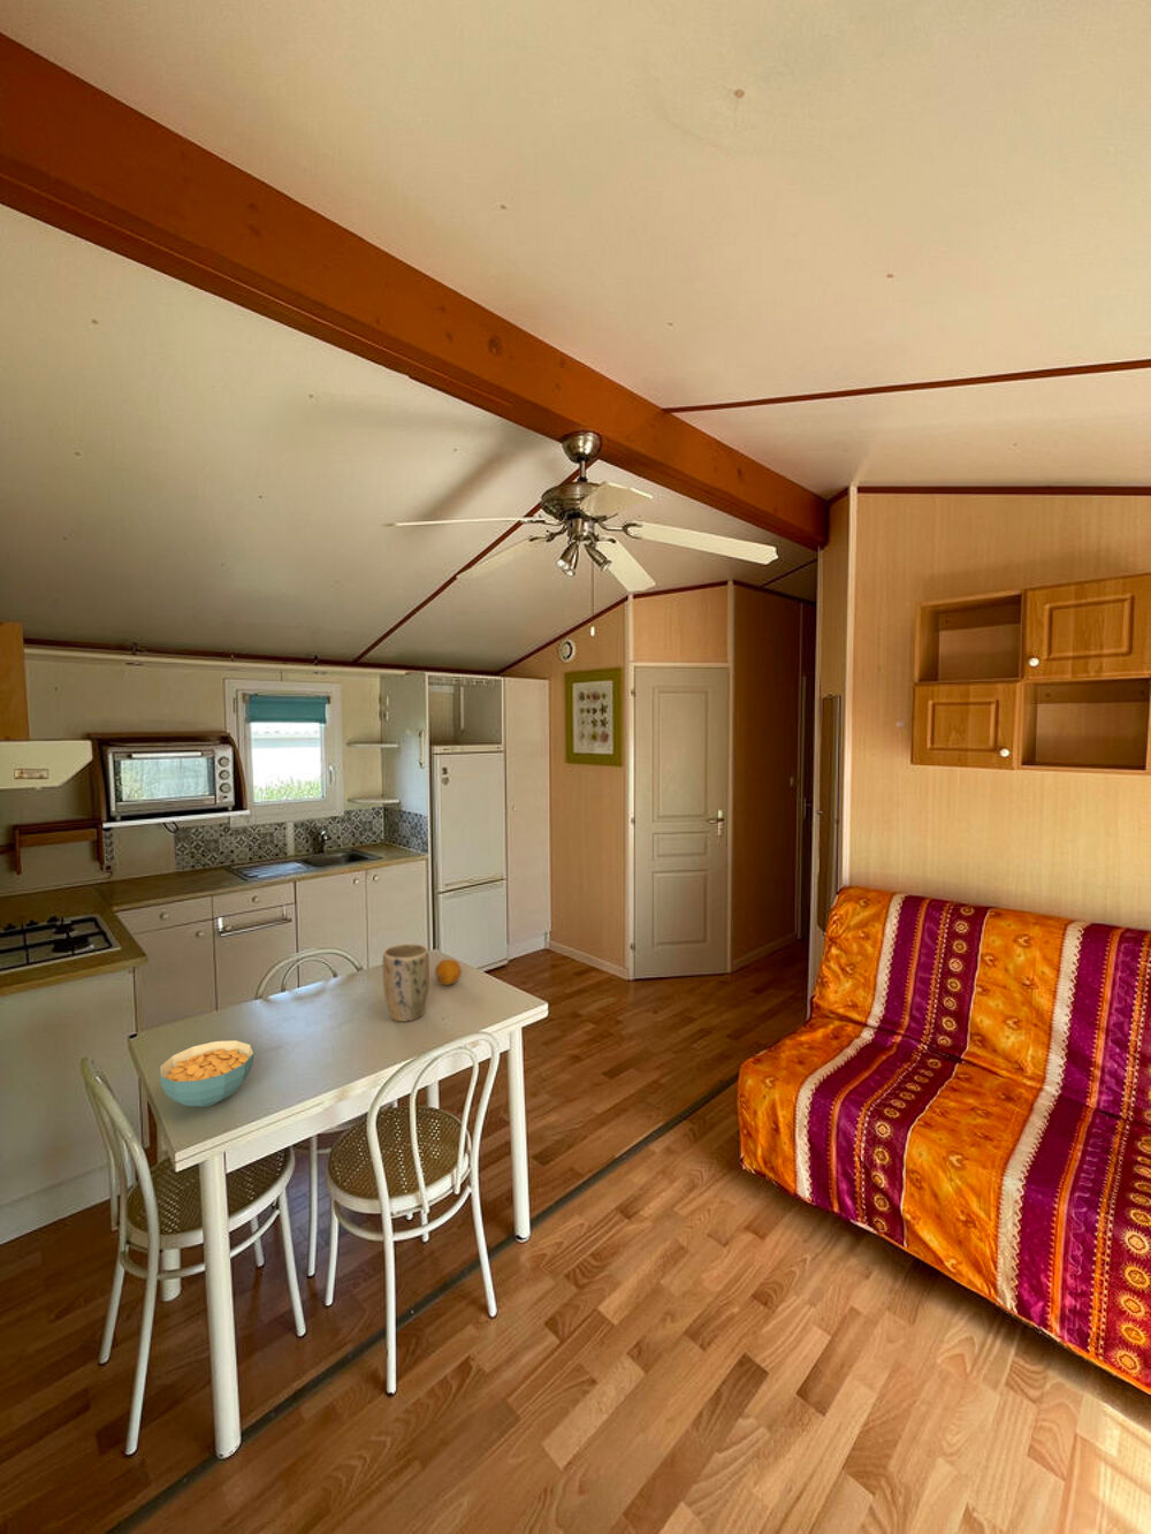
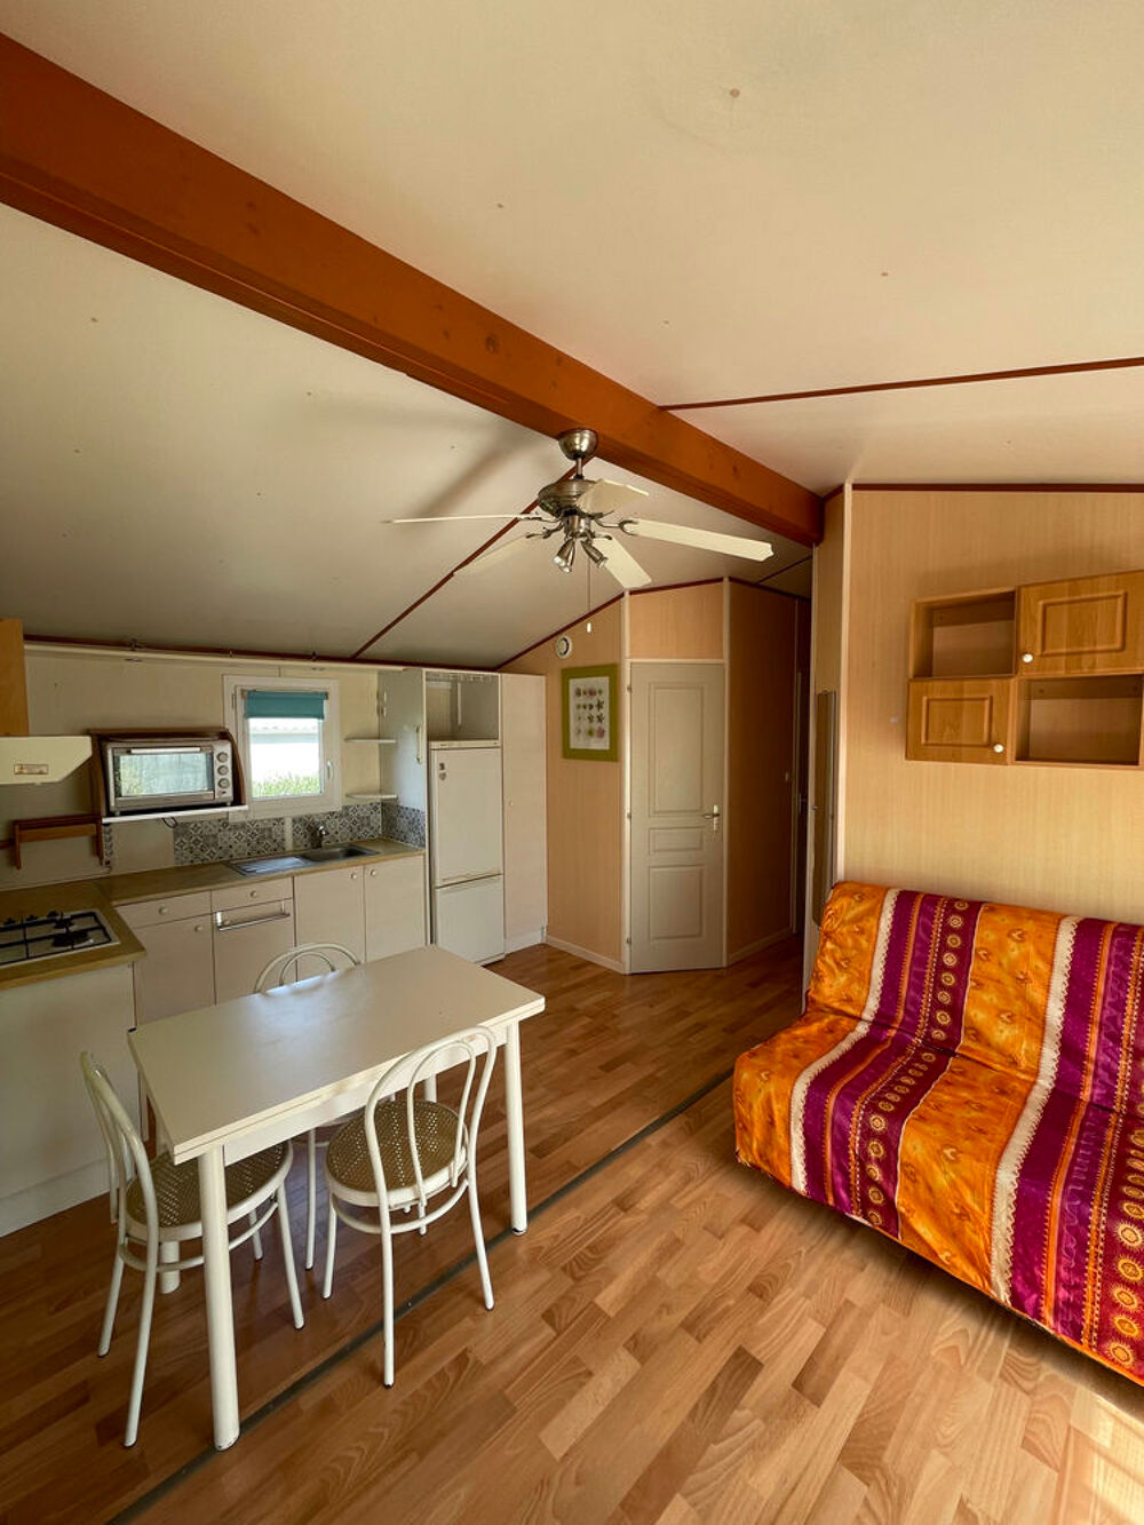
- cereal bowl [157,1040,255,1108]
- plant pot [382,943,430,1021]
- fruit [434,959,463,986]
